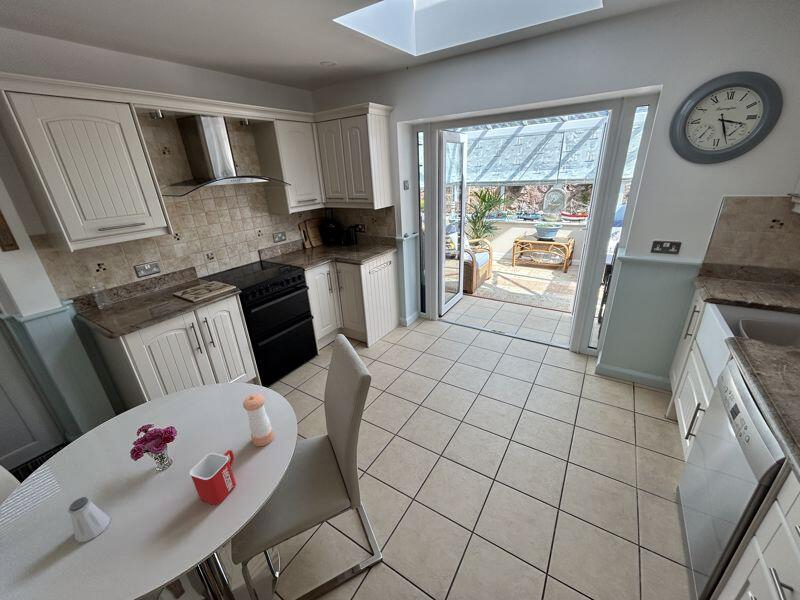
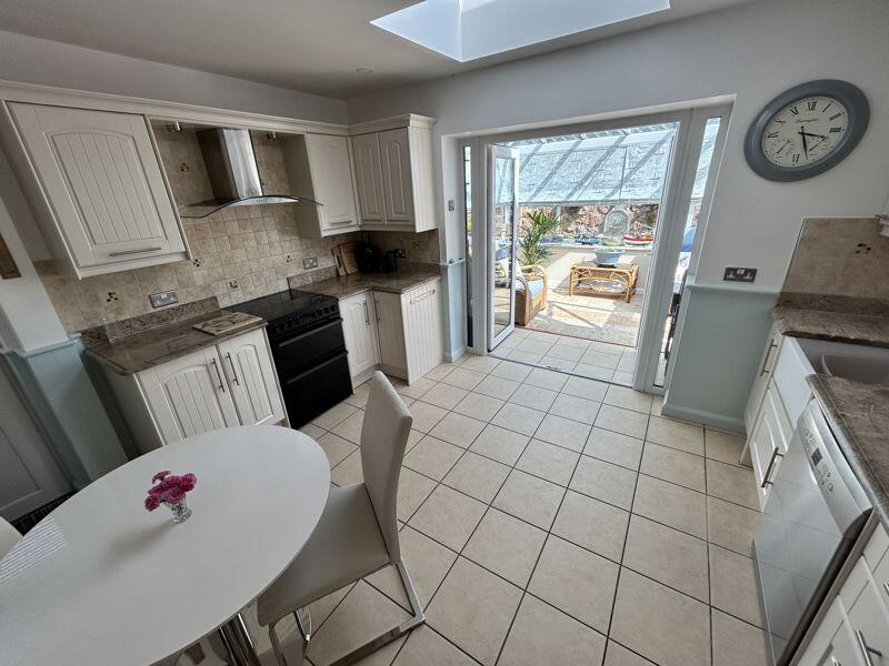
- mug [188,449,237,506]
- saltshaker [67,496,111,543]
- pepper shaker [242,393,275,447]
